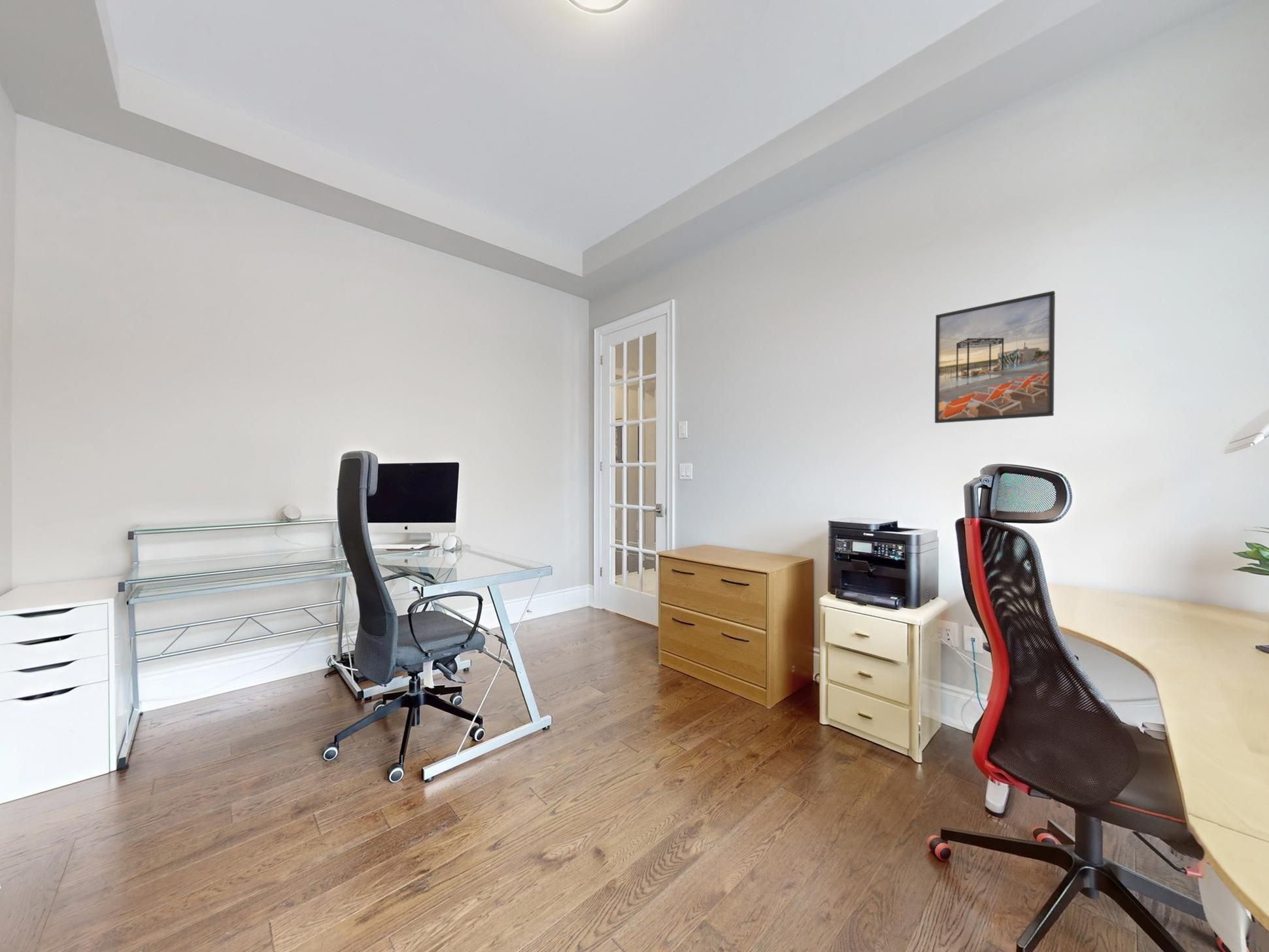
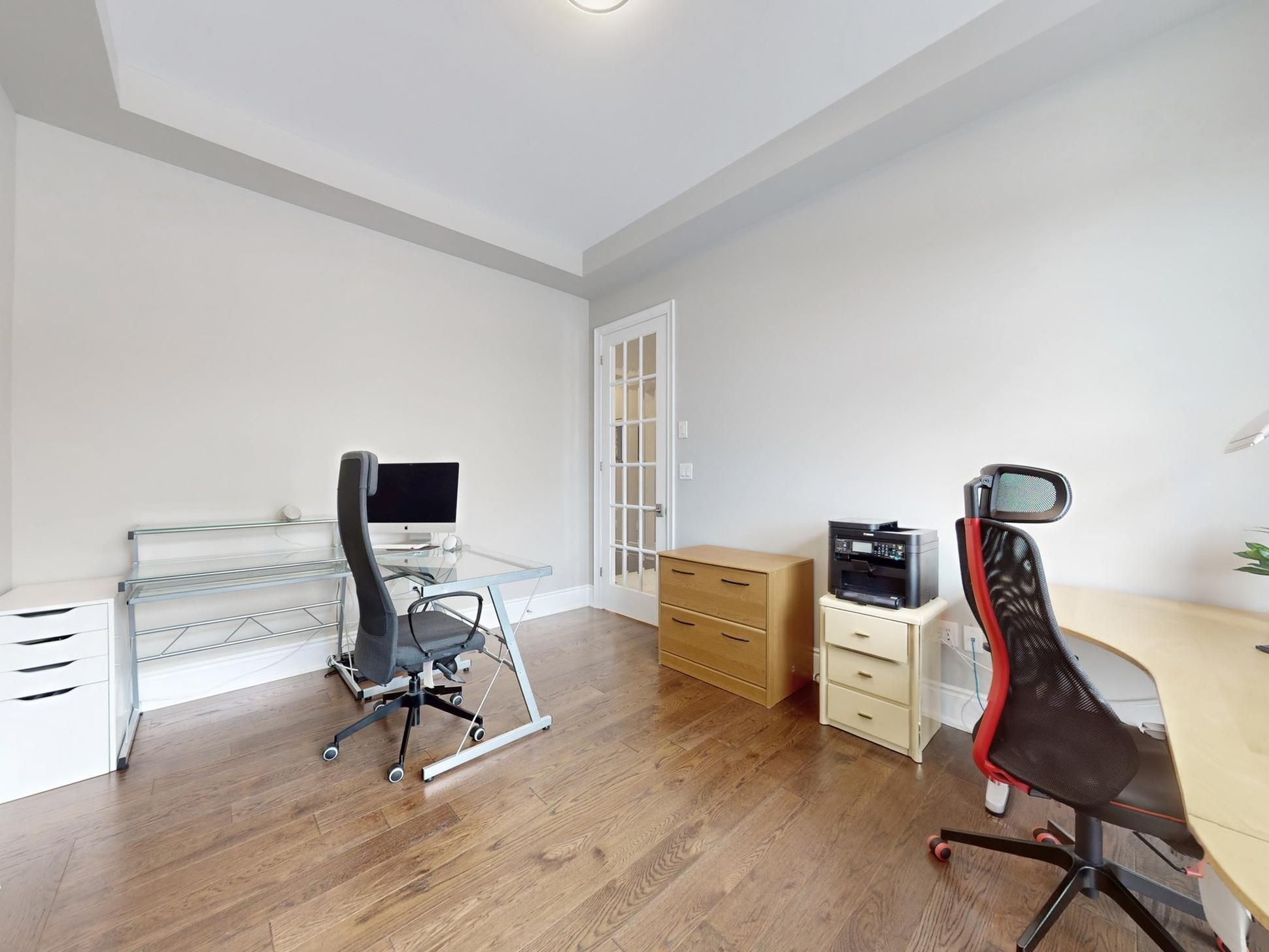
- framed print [934,290,1056,424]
